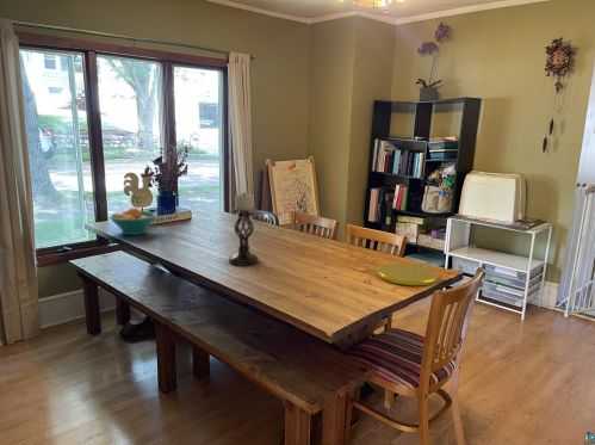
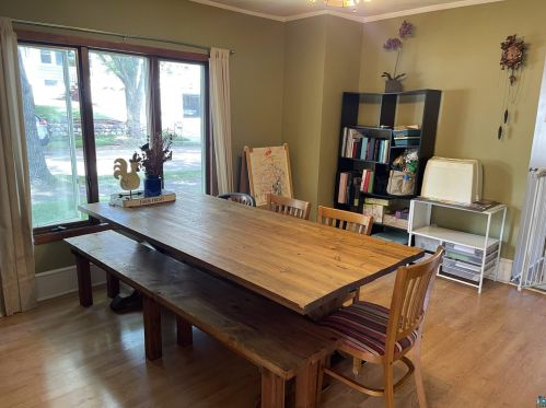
- plate [376,262,440,286]
- candle holder [228,191,260,267]
- fruit bowl [107,206,159,236]
